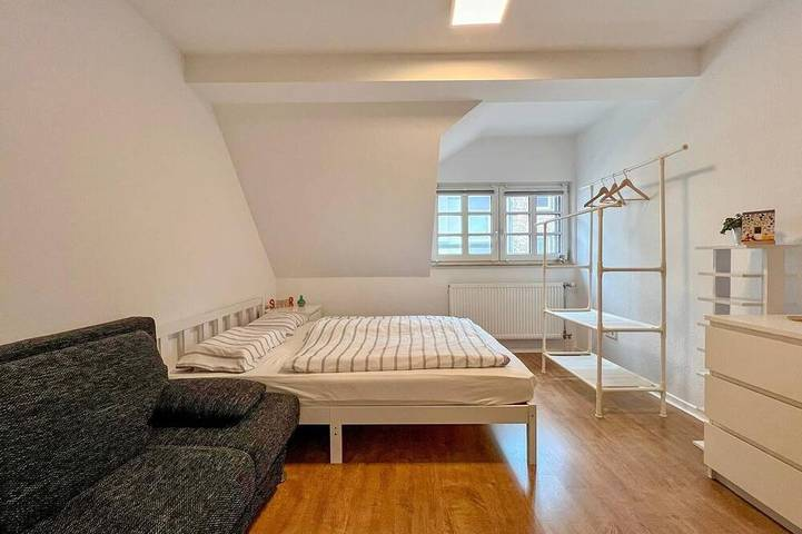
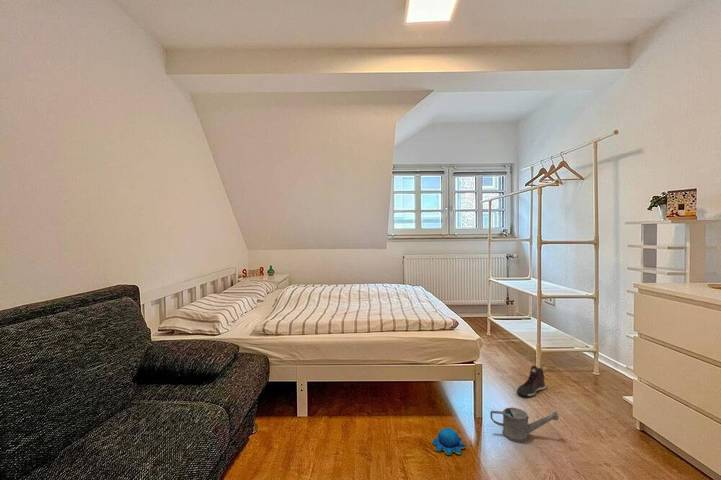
+ sneaker [516,365,547,397]
+ watering can [489,407,559,443]
+ plush toy [431,427,467,456]
